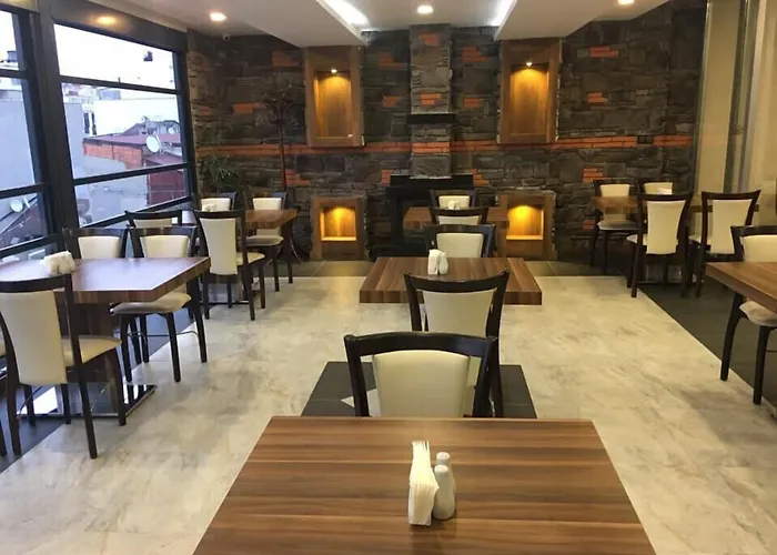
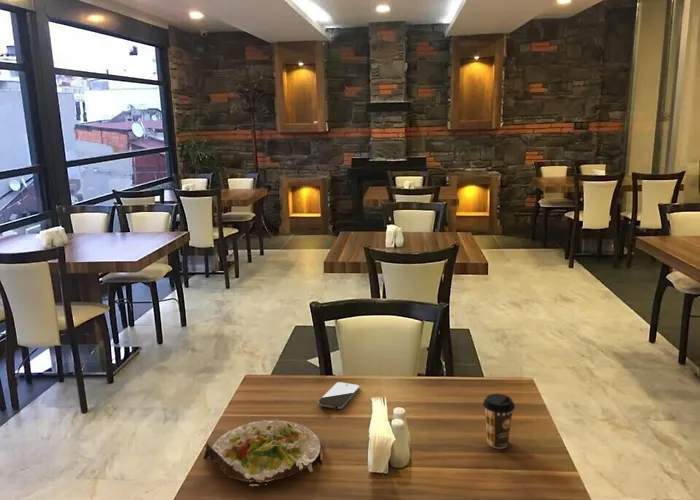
+ smartphone [318,381,360,410]
+ coffee cup [482,393,516,449]
+ salad plate [203,417,325,486]
